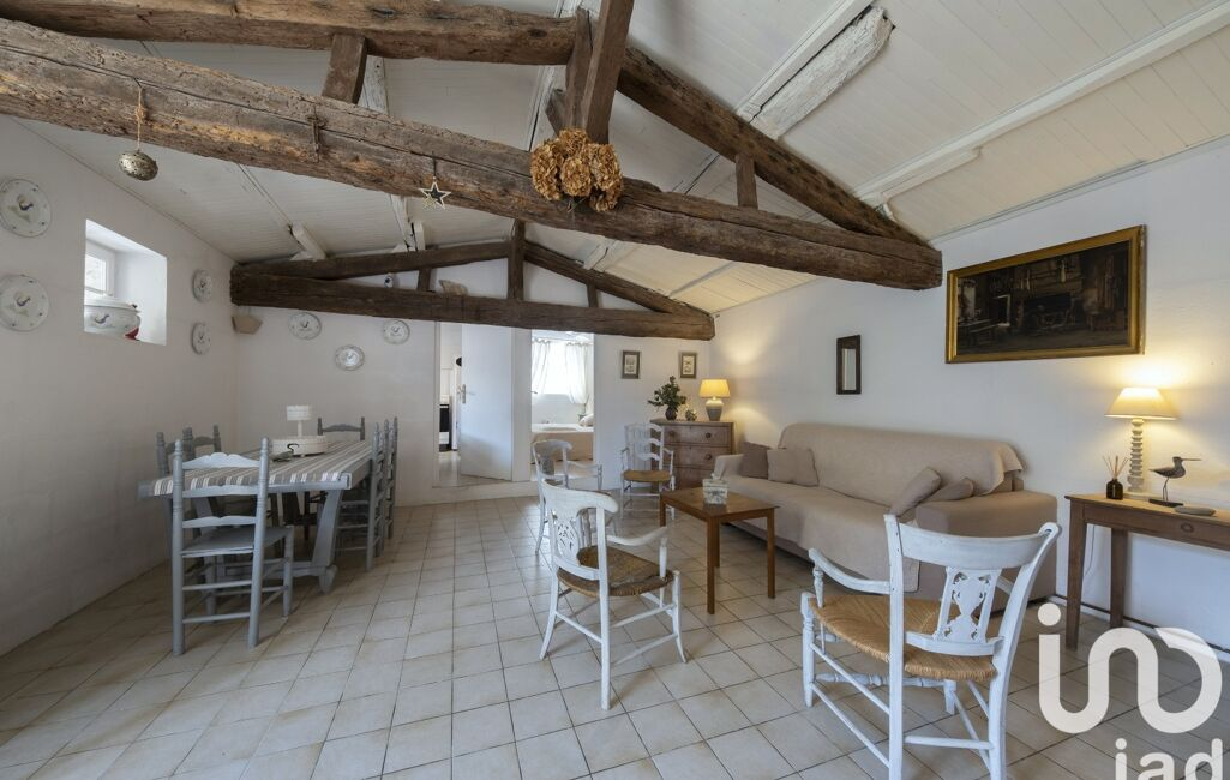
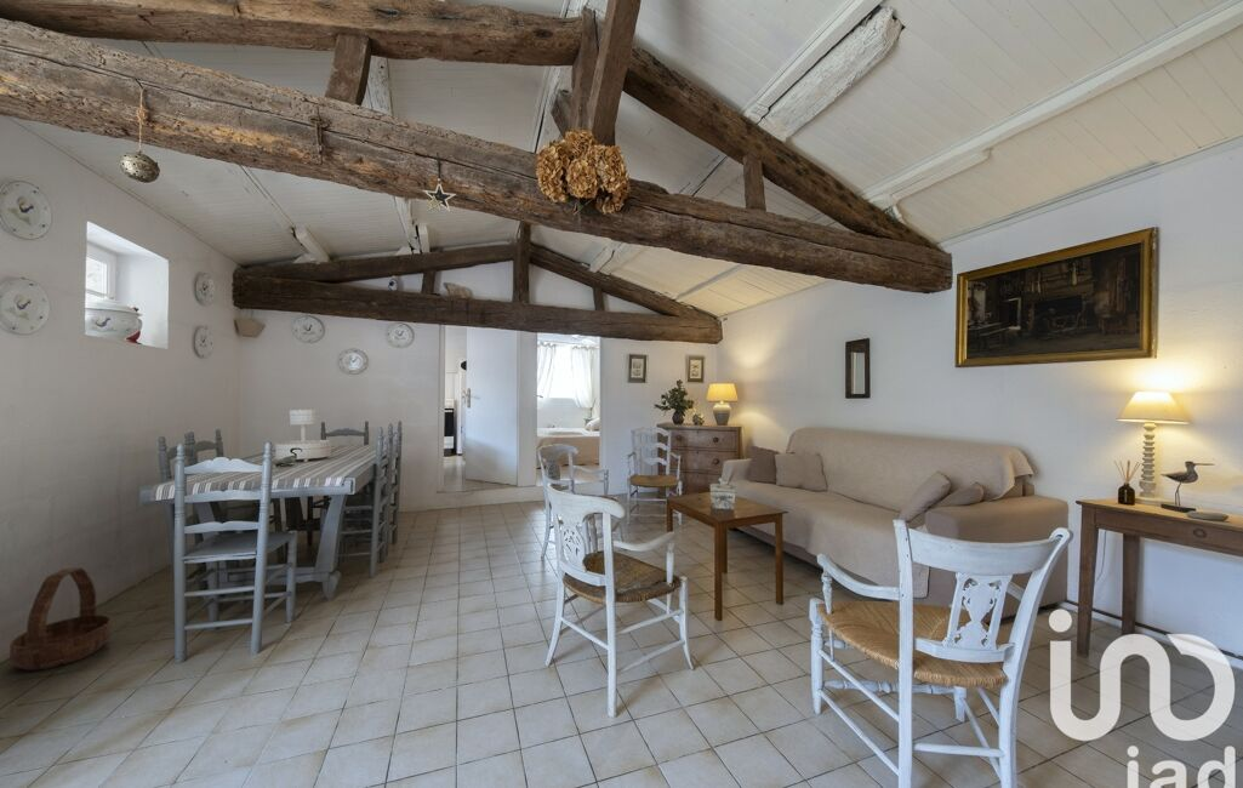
+ basket [8,566,113,672]
